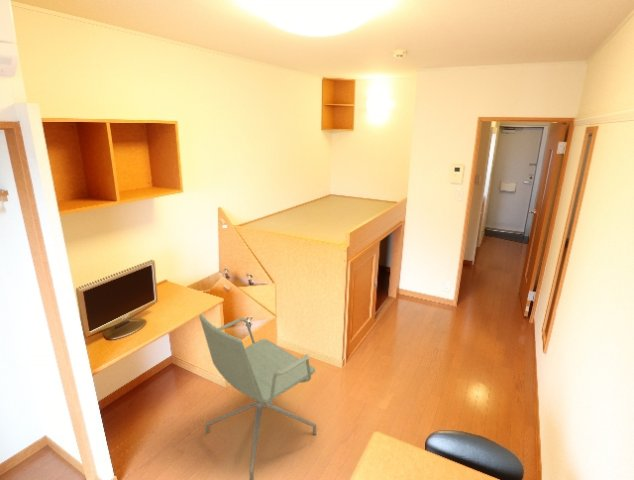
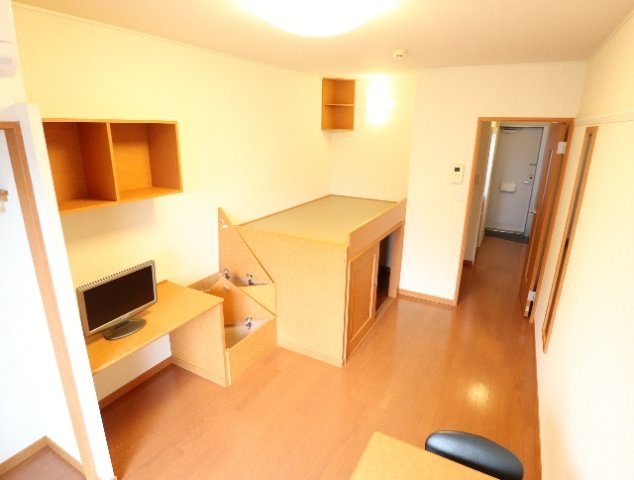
- office chair [198,314,317,480]
